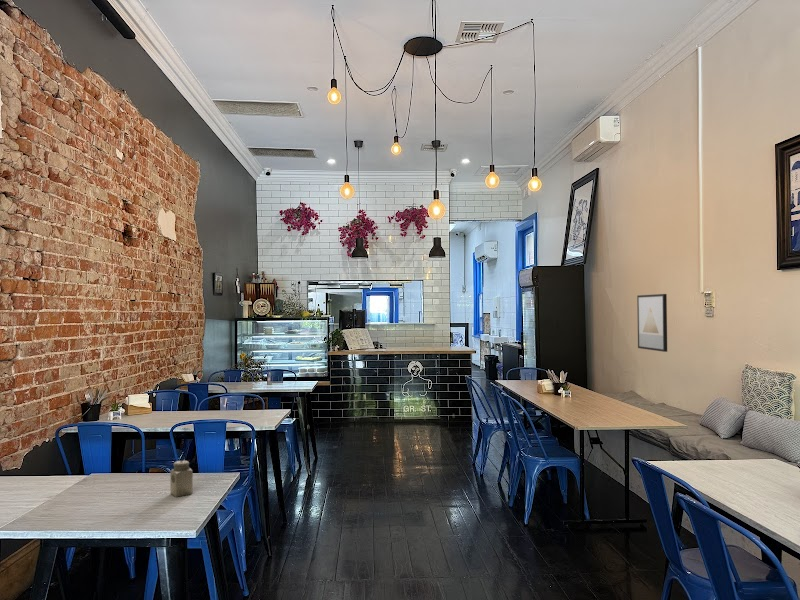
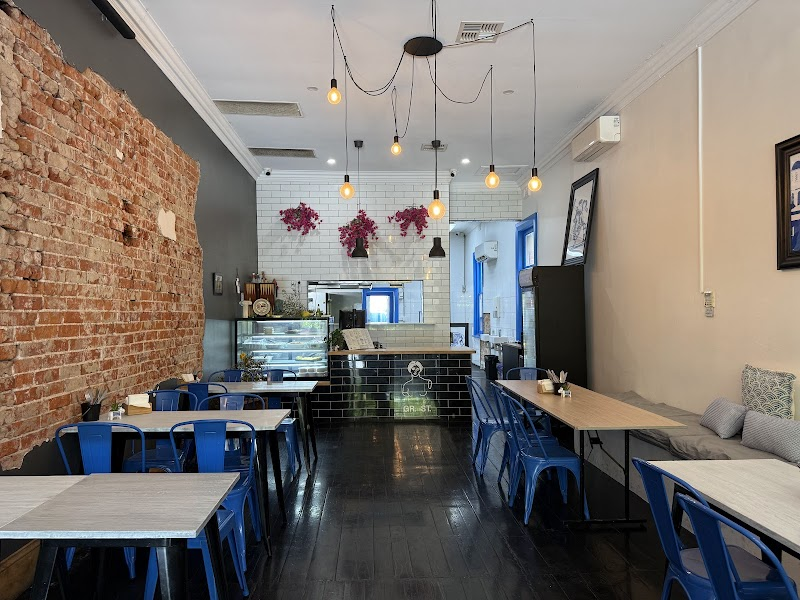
- wall art [636,293,668,353]
- salt shaker [169,459,194,498]
